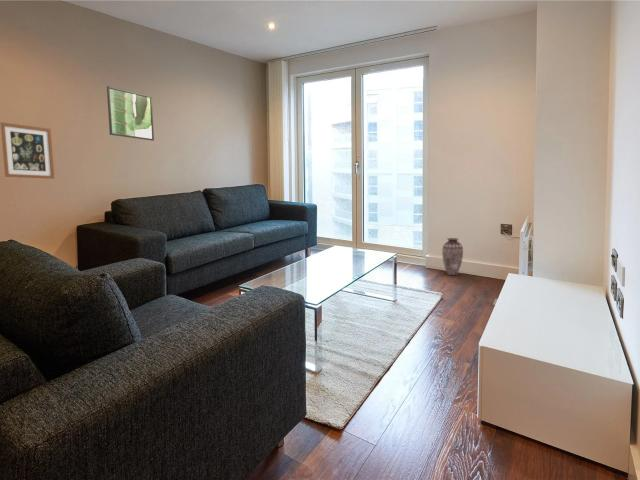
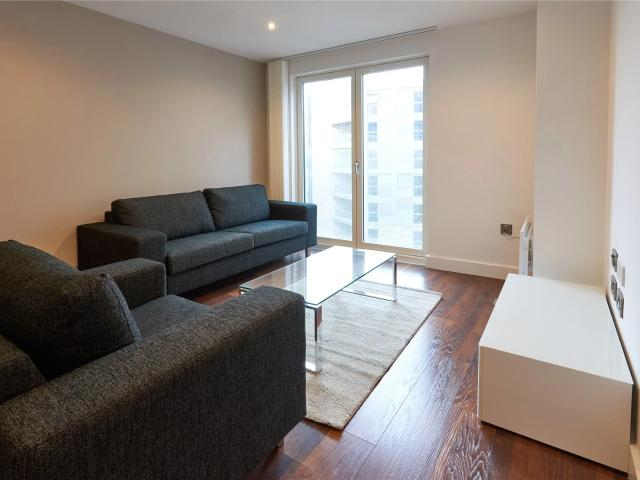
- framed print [106,85,155,142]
- vase [441,237,464,276]
- wall art [0,121,55,180]
